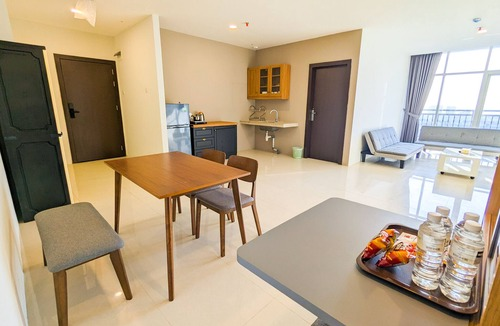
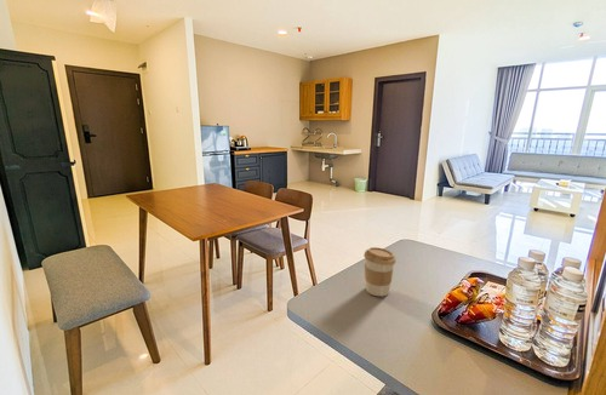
+ coffee cup [362,246,398,297]
